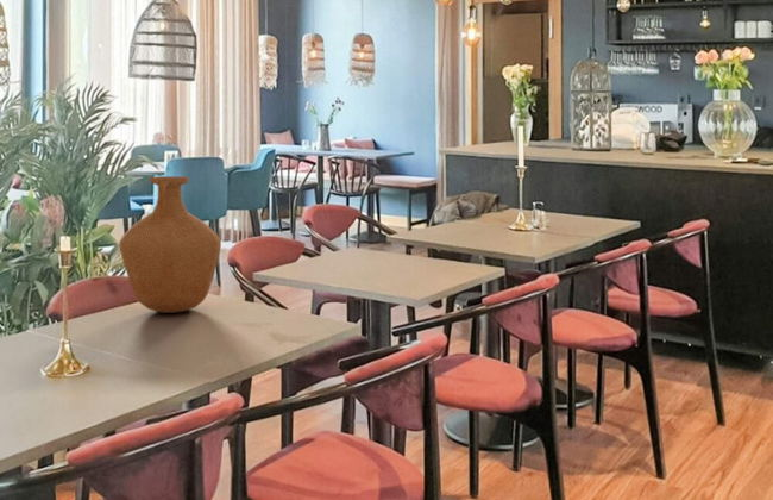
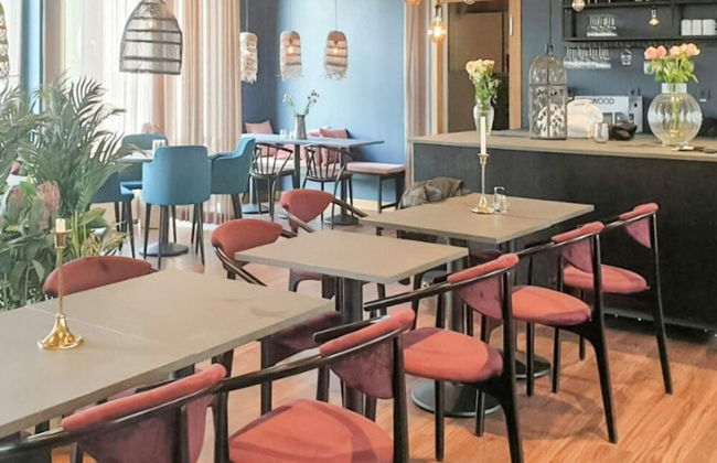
- vase [118,175,222,314]
